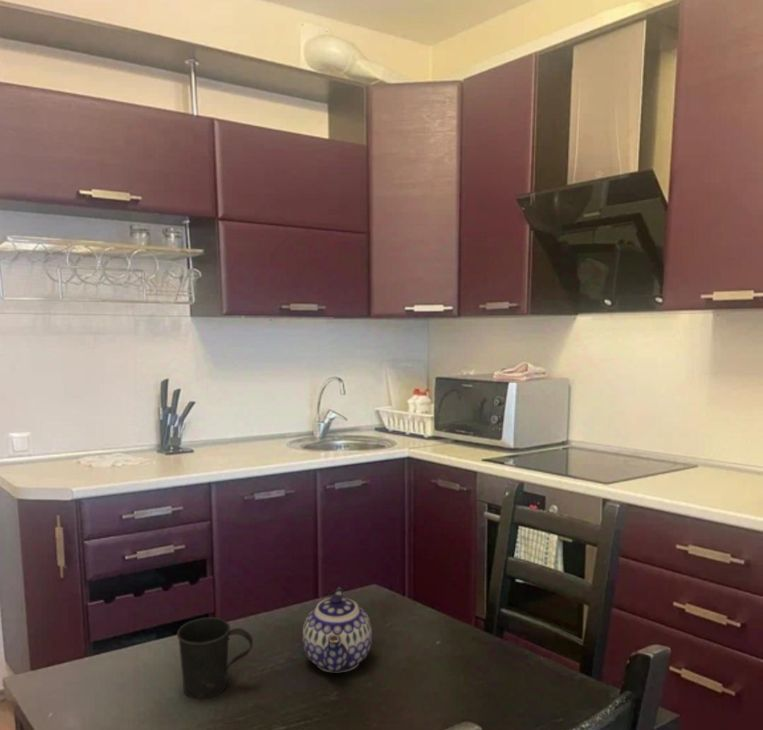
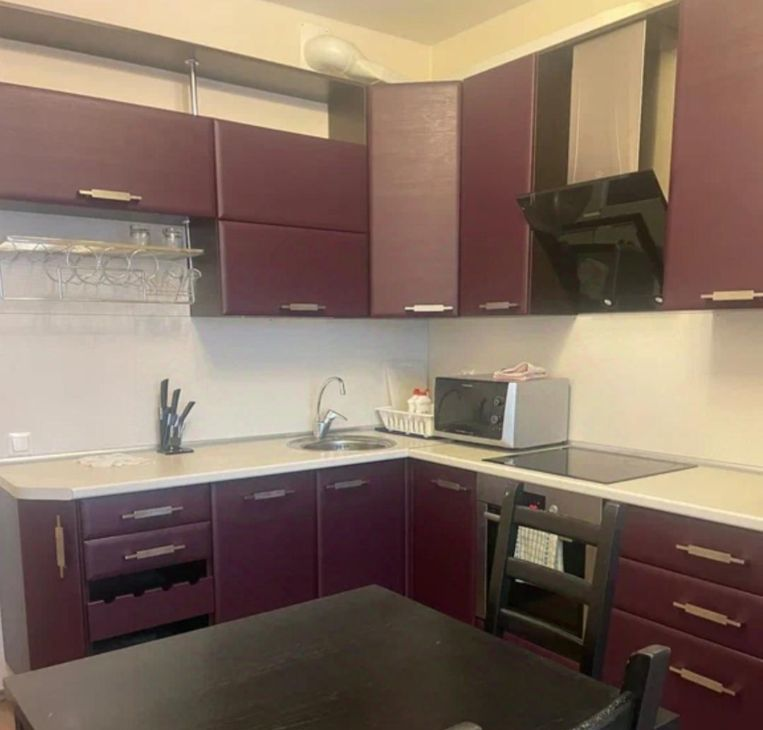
- teapot [302,587,373,673]
- mug [176,616,254,700]
